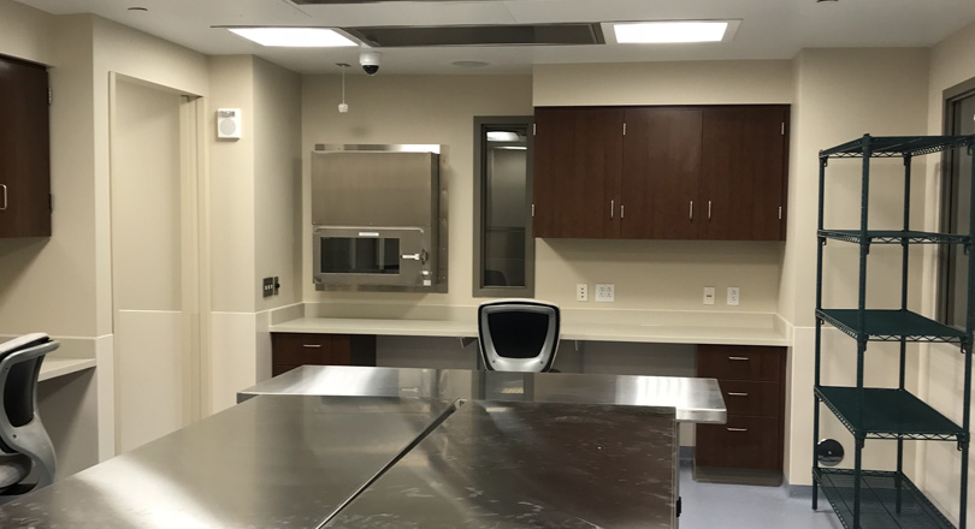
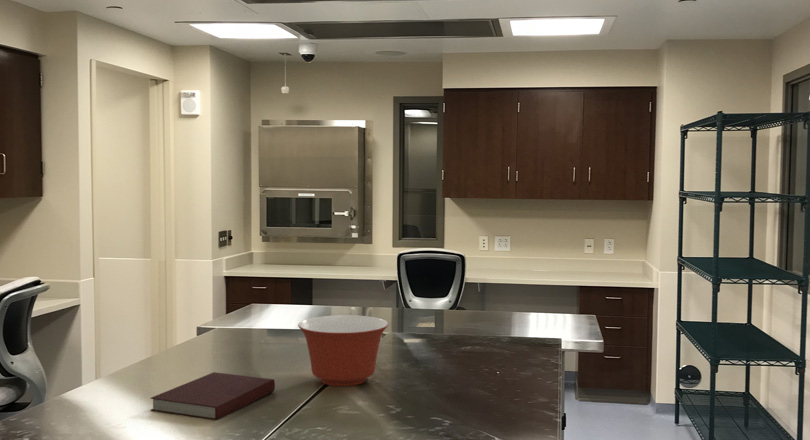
+ mixing bowl [297,314,390,387]
+ notebook [149,371,276,421]
